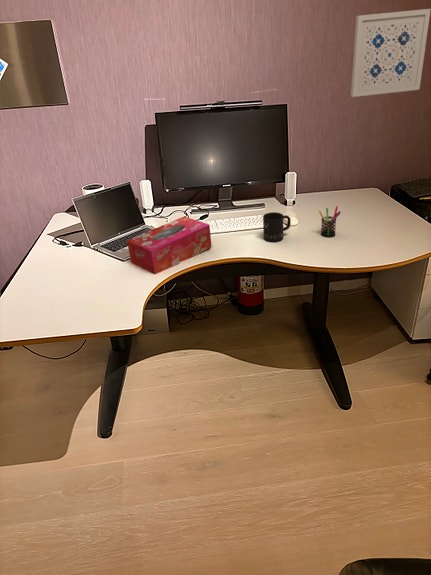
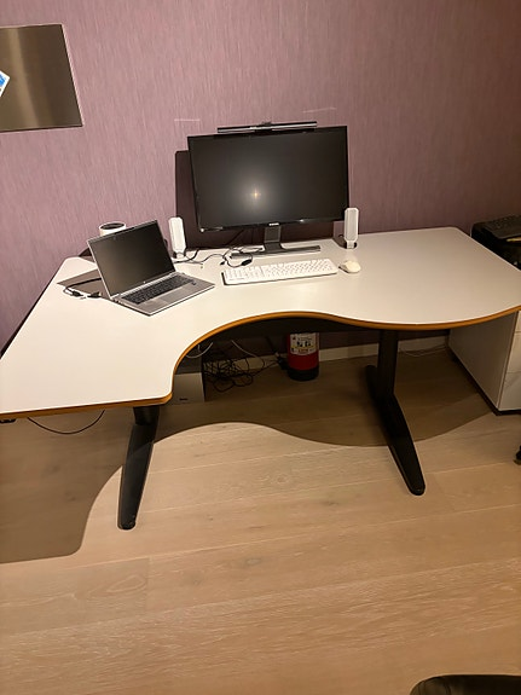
- wall art [350,8,431,98]
- pen holder [318,205,342,239]
- tissue box [126,216,213,275]
- mug [262,211,292,243]
